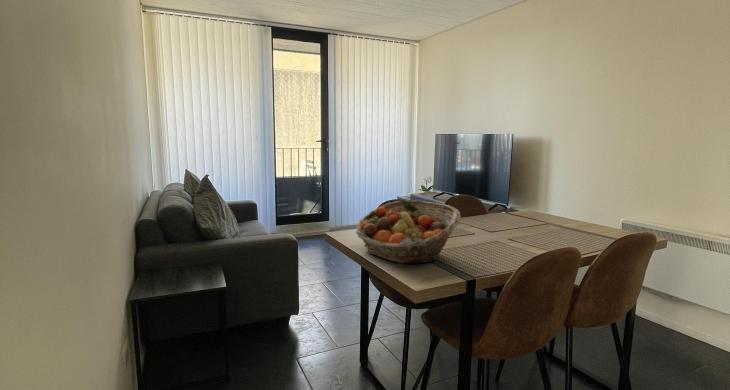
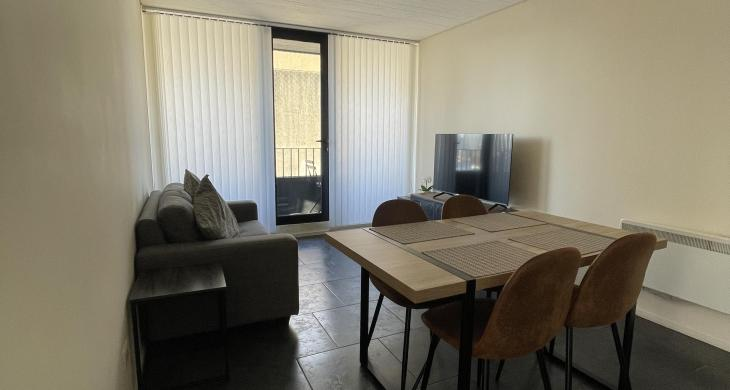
- fruit basket [355,199,461,264]
